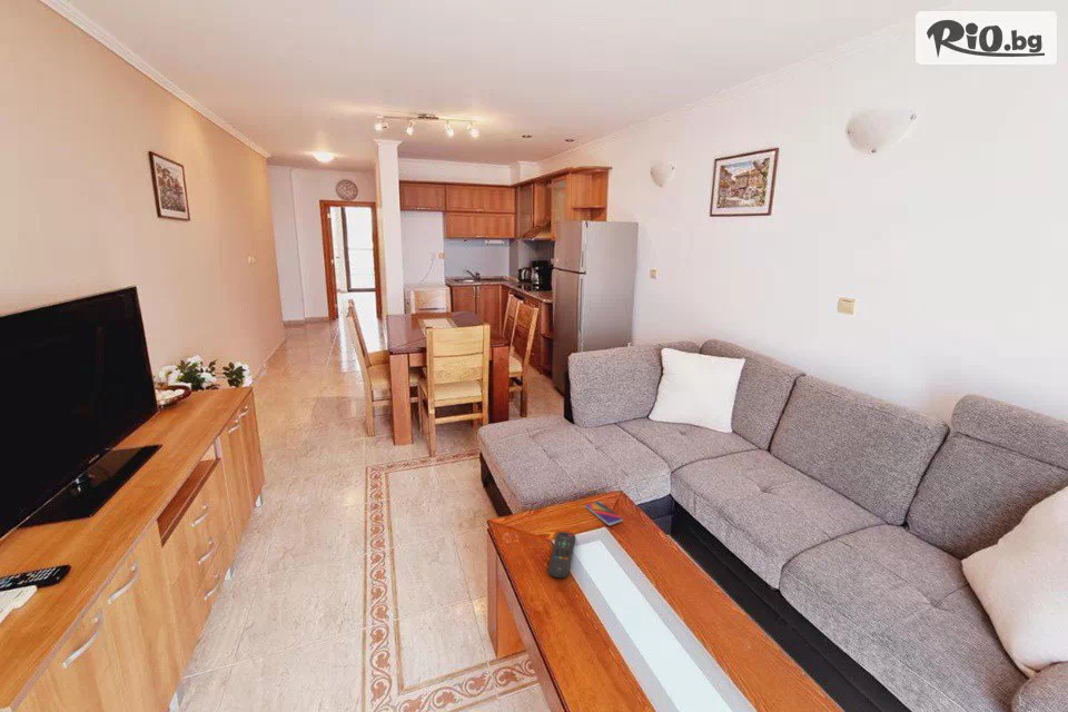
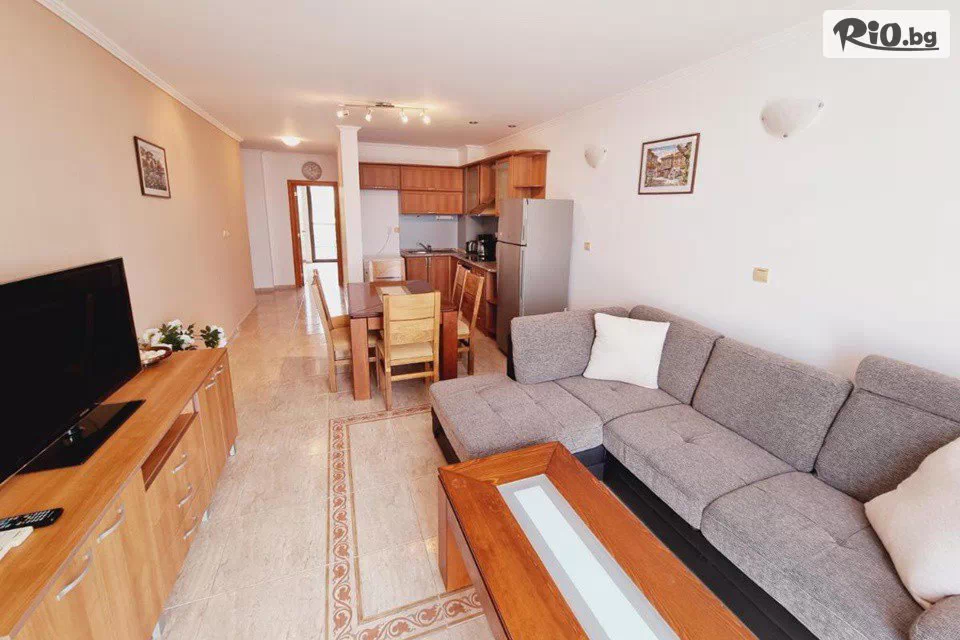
- smartphone [584,501,624,526]
- remote control [547,531,576,578]
